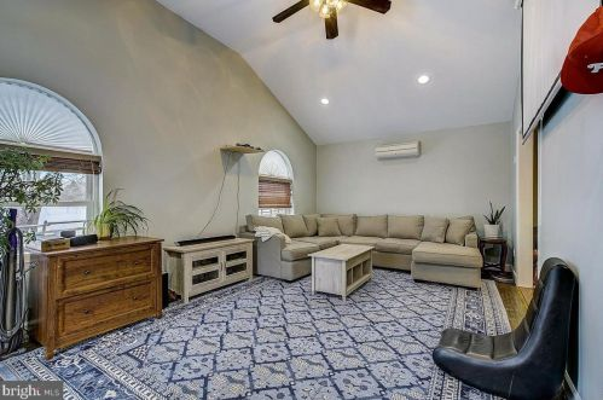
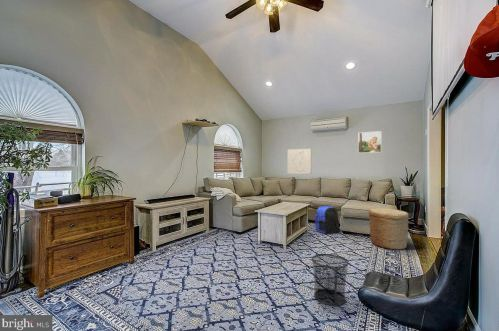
+ wall art [287,148,312,175]
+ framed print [357,130,382,154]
+ backpack [314,205,341,235]
+ basket [368,208,410,250]
+ waste bin [311,253,349,307]
